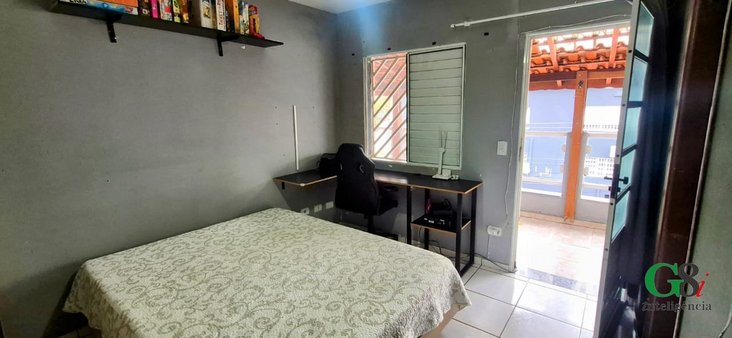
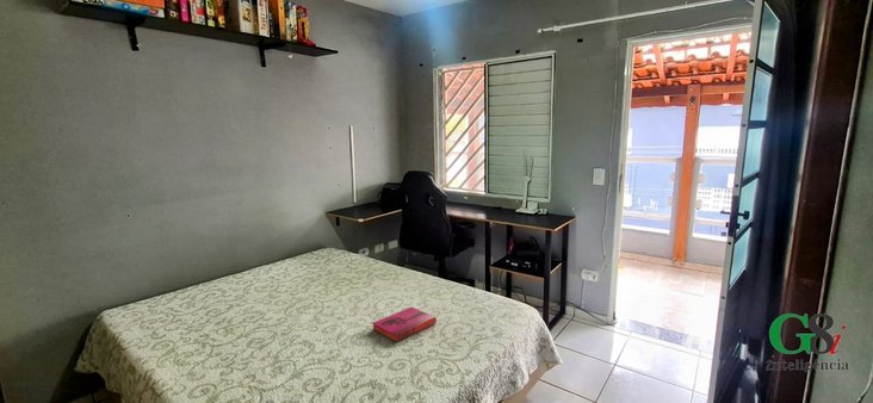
+ hardback book [372,306,438,343]
